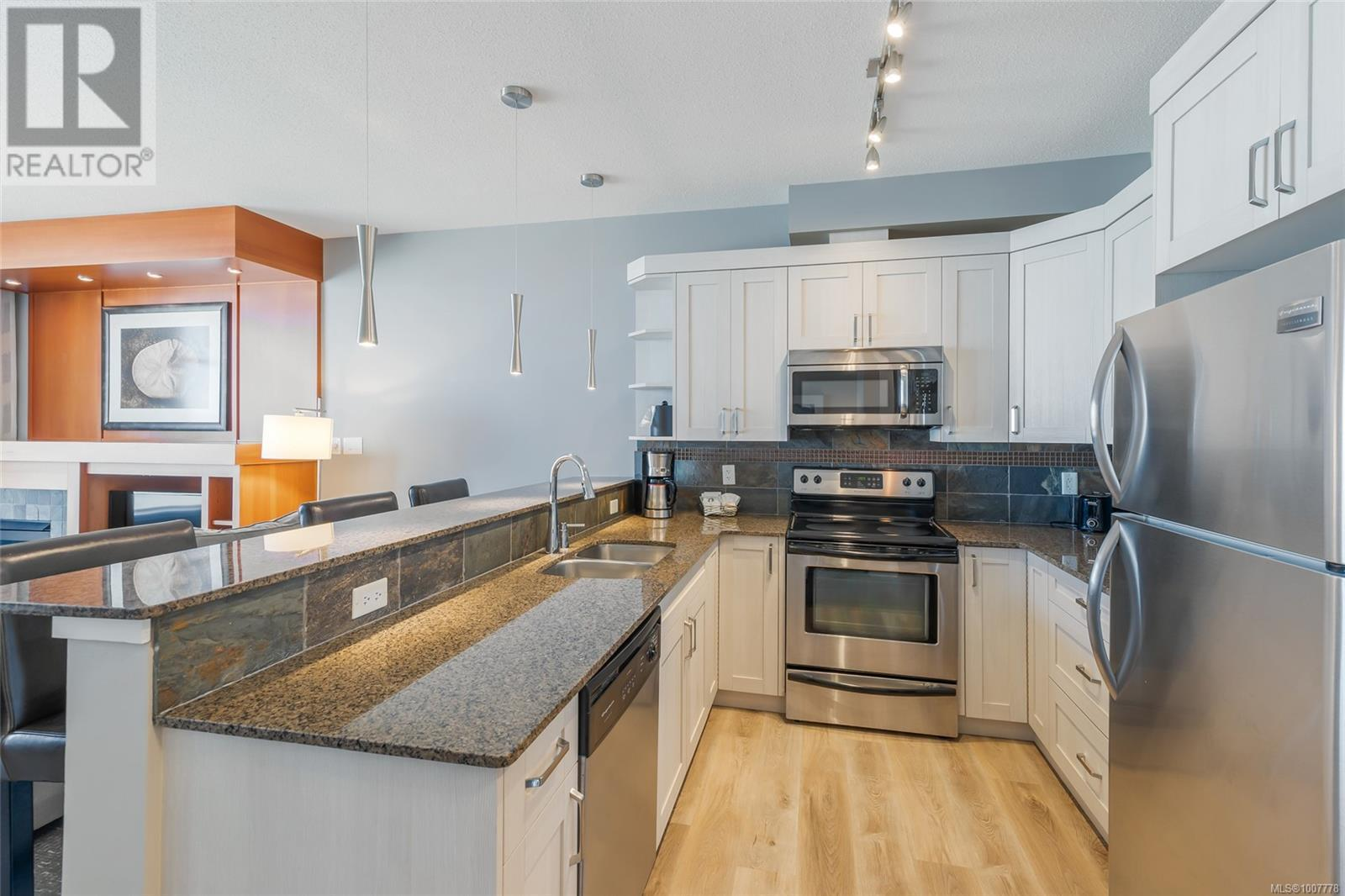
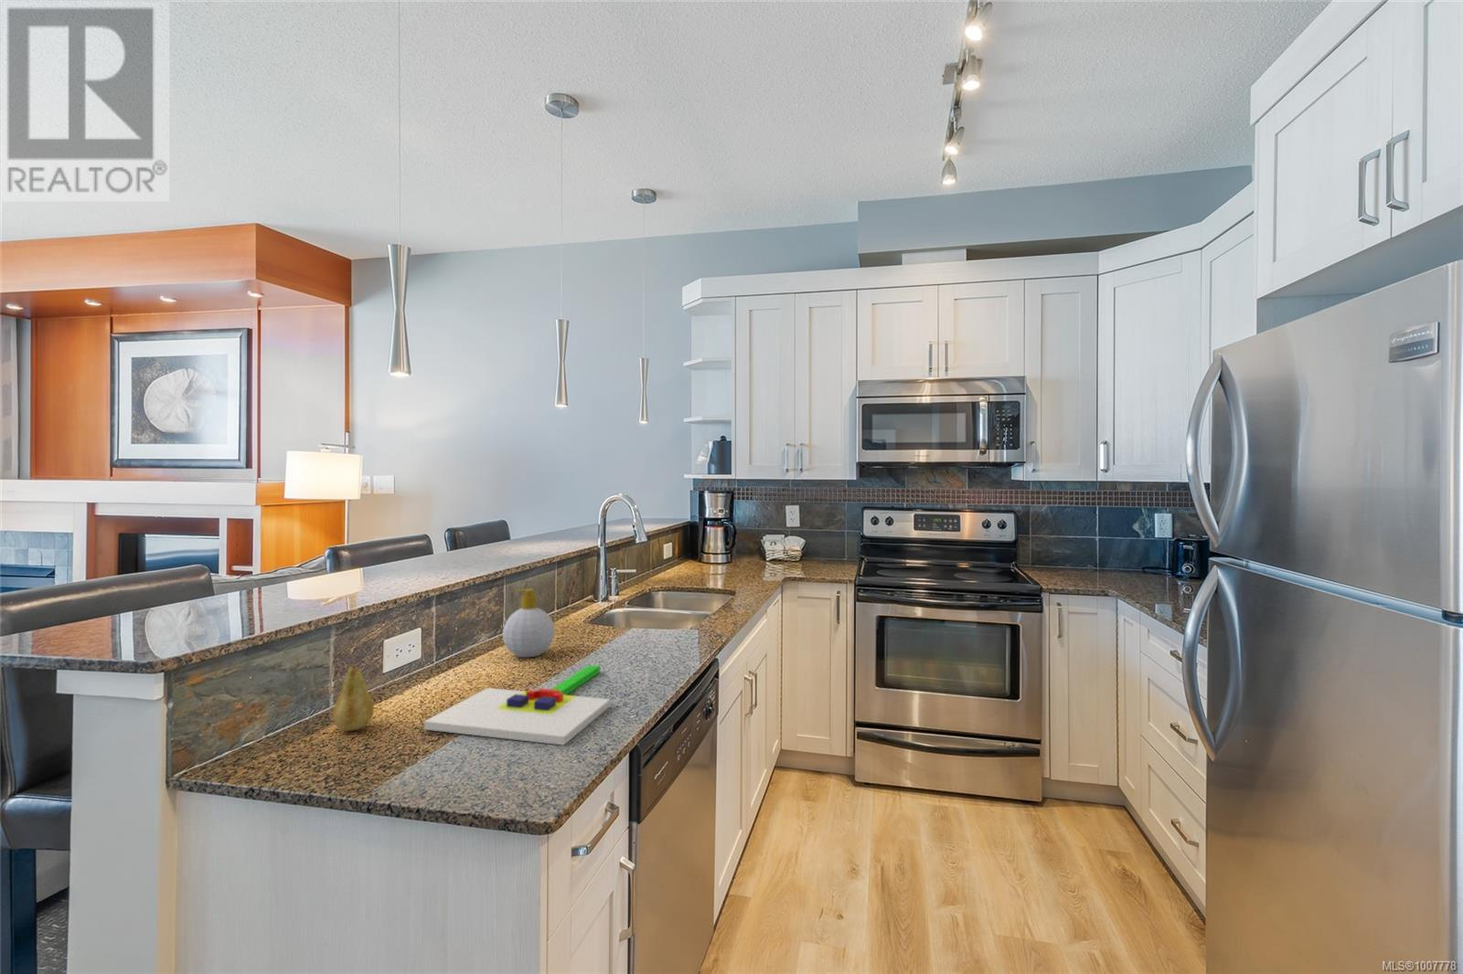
+ fruit [332,665,375,732]
+ soap bottle [503,588,556,658]
+ chopping board [423,664,611,747]
